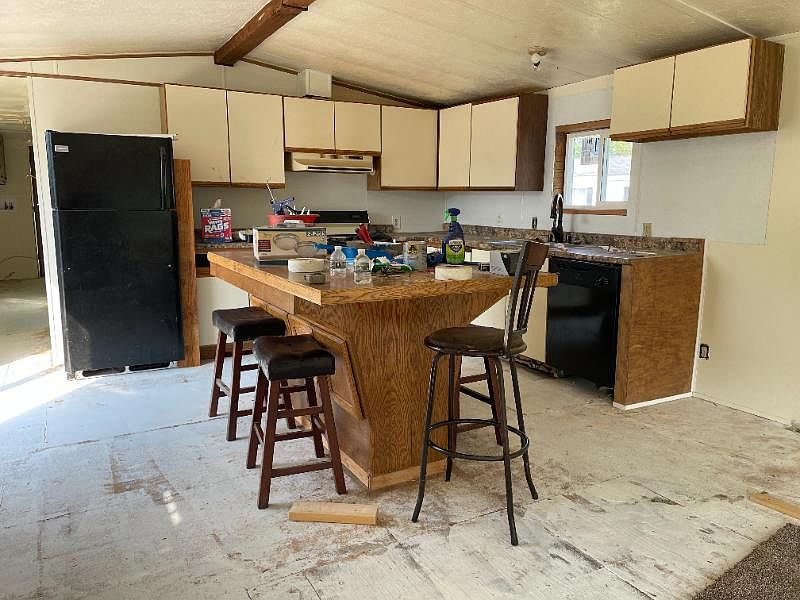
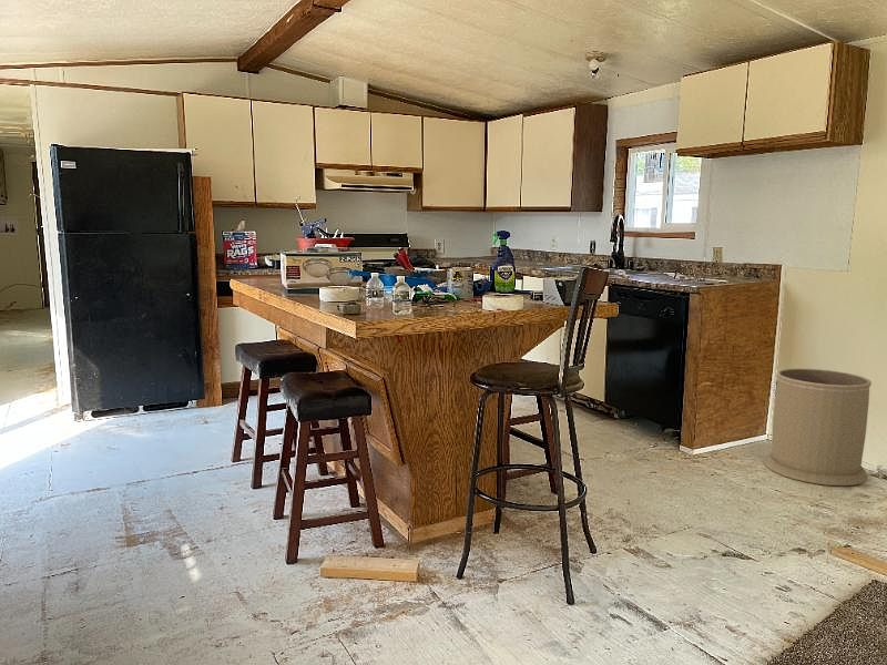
+ trash can [763,368,873,487]
